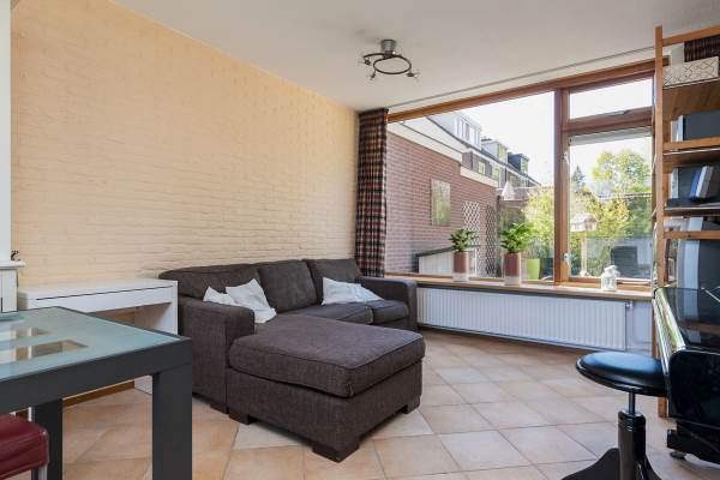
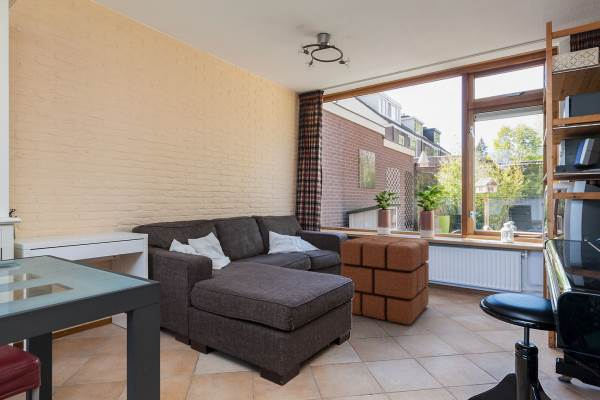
+ pouf [340,235,430,326]
